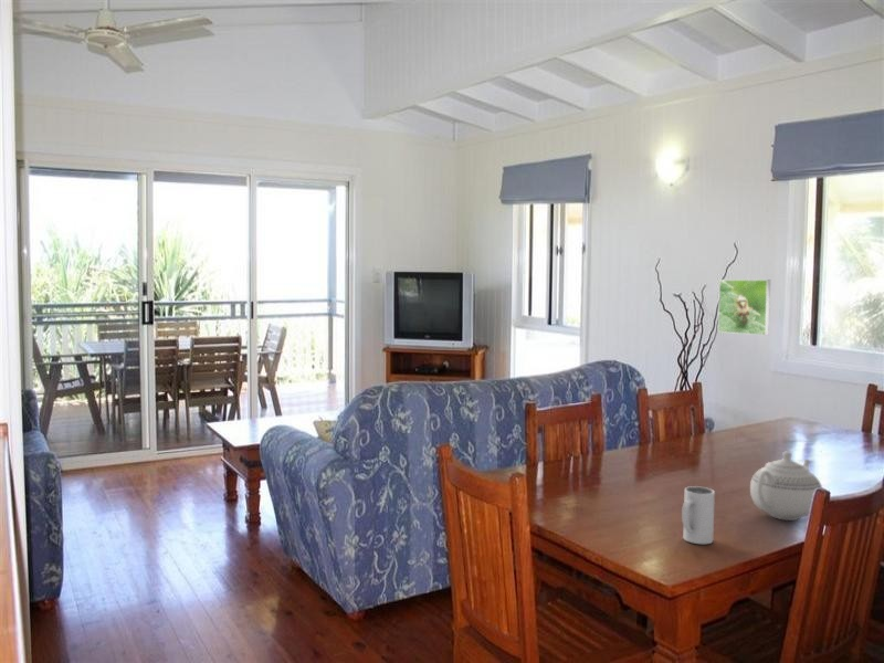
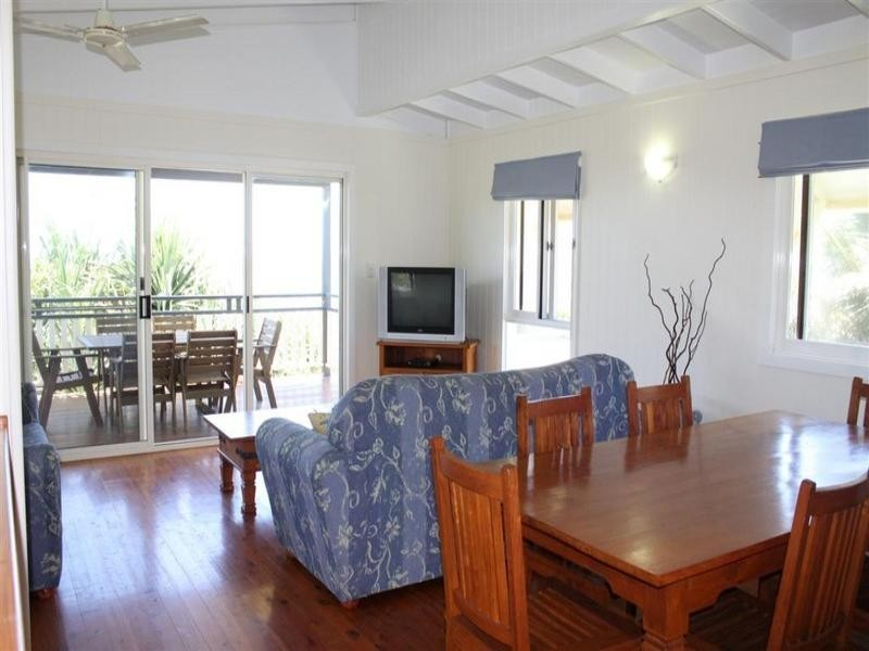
- mug [681,485,716,545]
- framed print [717,278,771,336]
- teapot [749,451,823,522]
